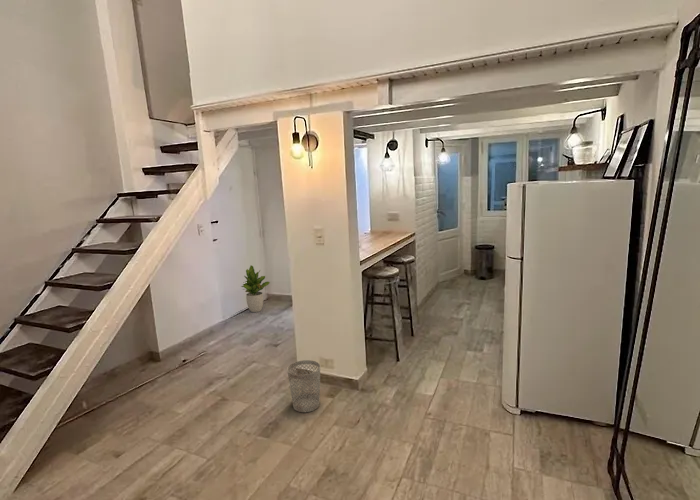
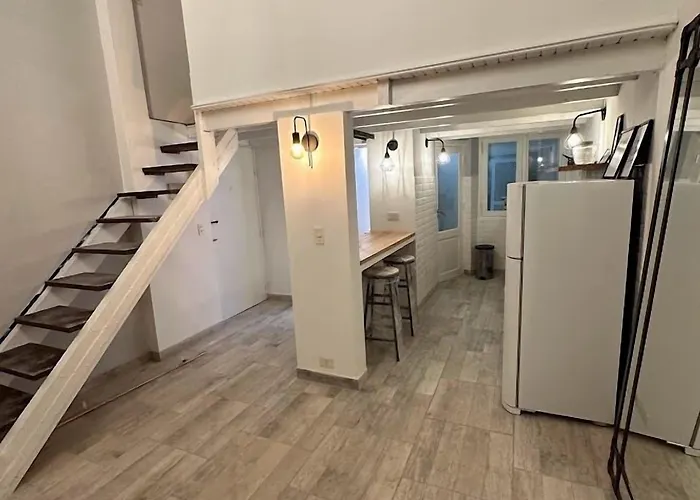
- wastebasket [286,359,321,413]
- potted plant [240,264,271,313]
